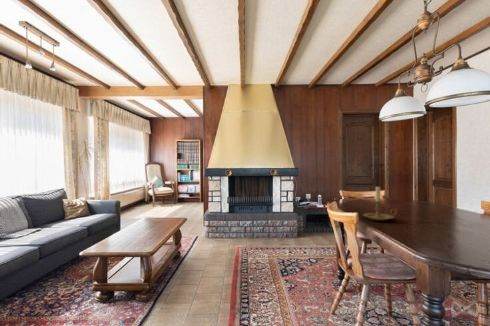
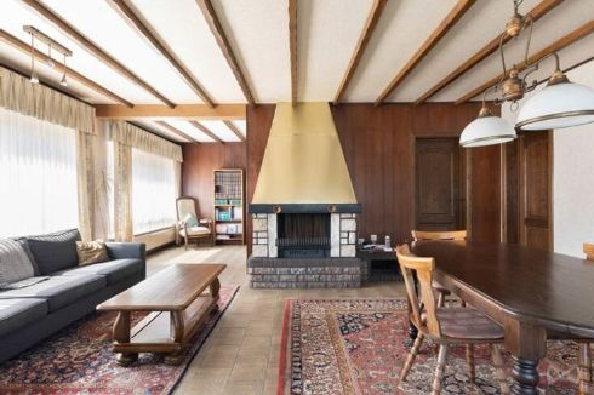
- candle holder [362,184,398,222]
